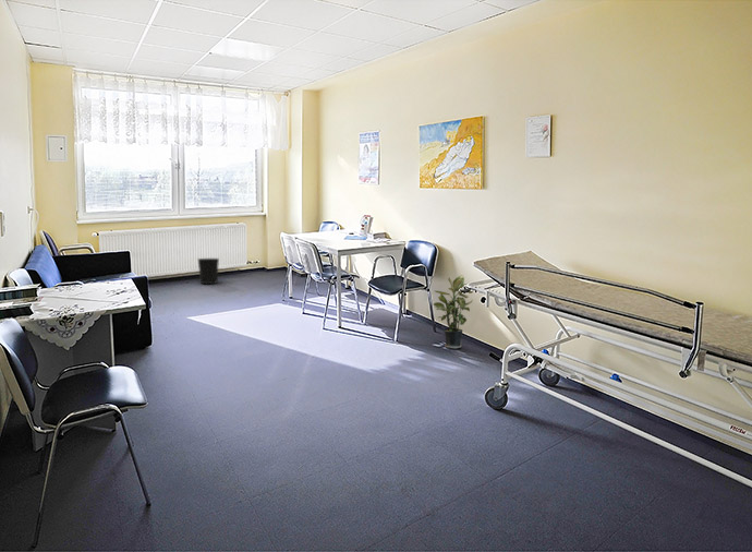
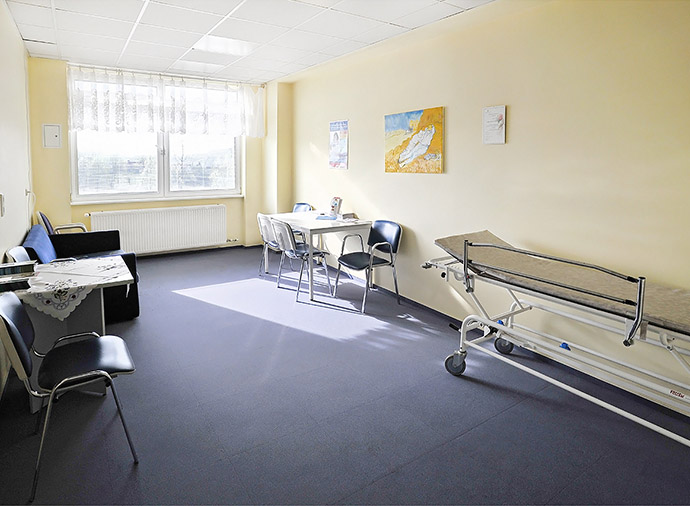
- wastebasket [196,257,220,285]
- potted plant [433,274,474,350]
